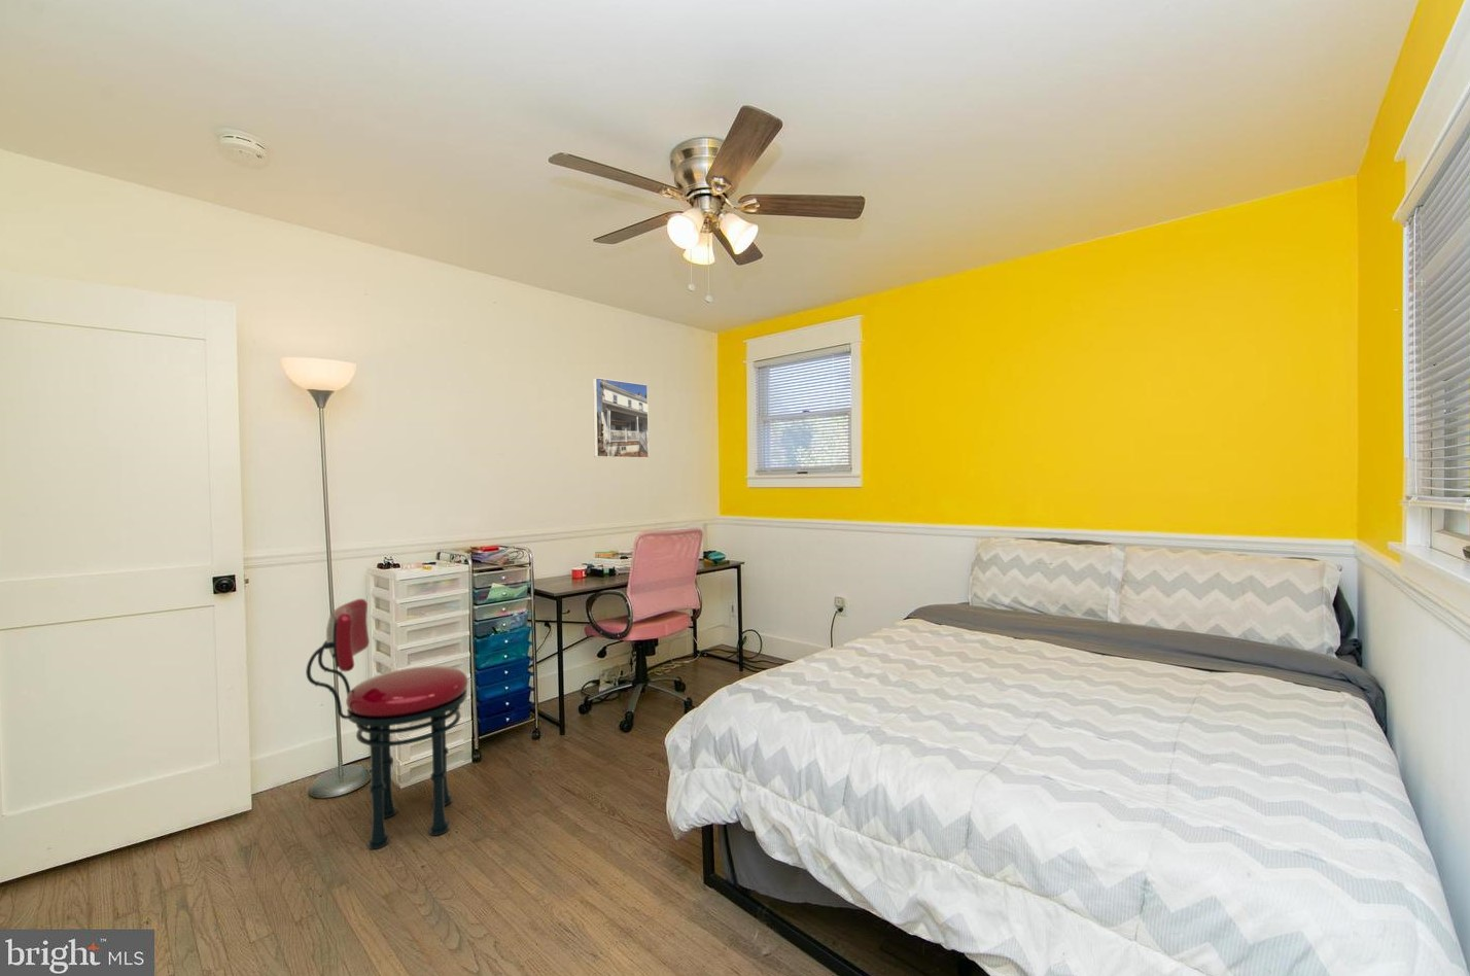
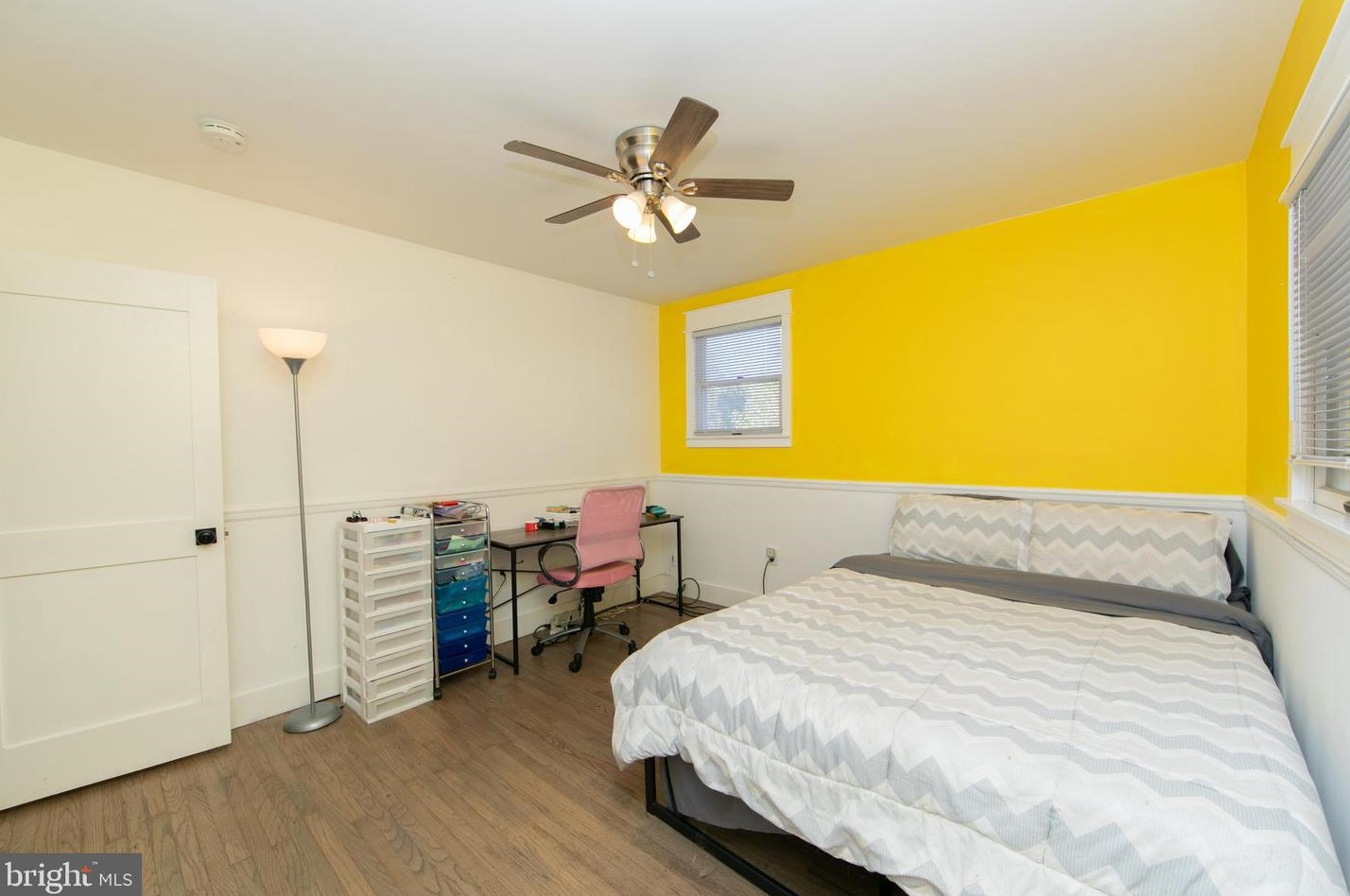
- stool [305,598,469,851]
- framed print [592,377,650,460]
